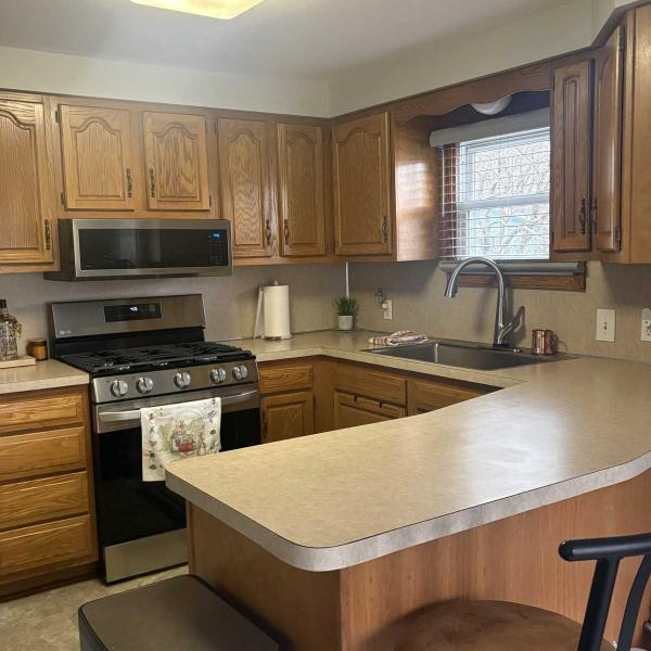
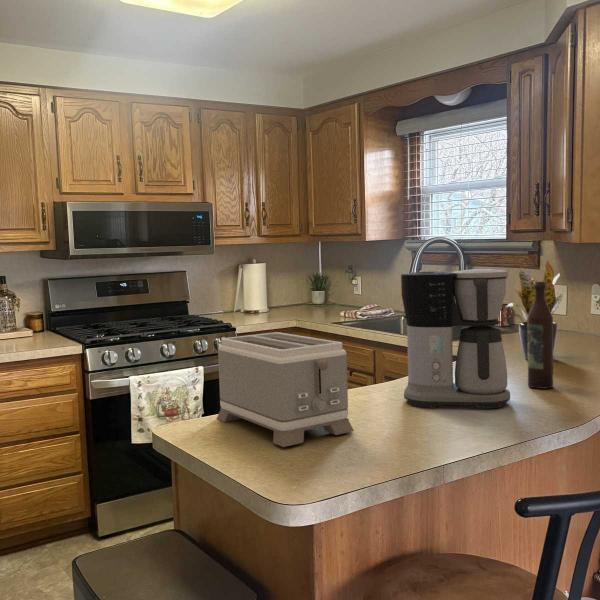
+ wine bottle [527,280,554,390]
+ potted plant [505,259,564,360]
+ coffee maker [400,268,511,410]
+ toaster [216,331,355,448]
